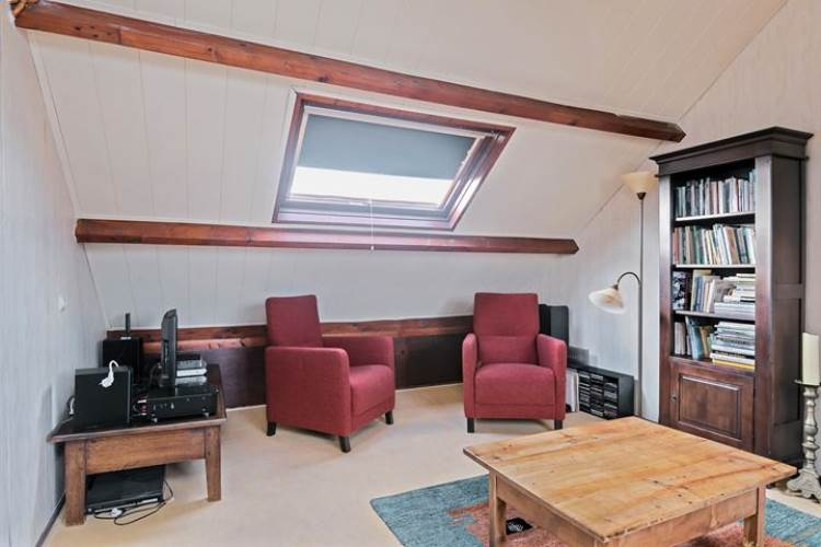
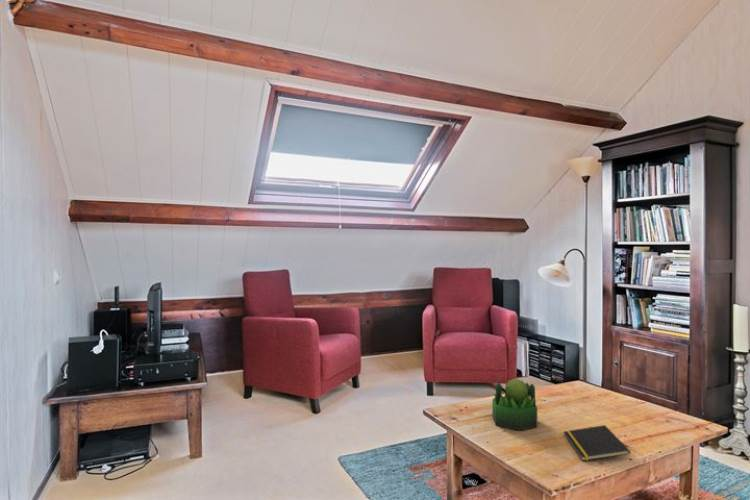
+ notepad [562,424,631,462]
+ plant [491,377,538,431]
